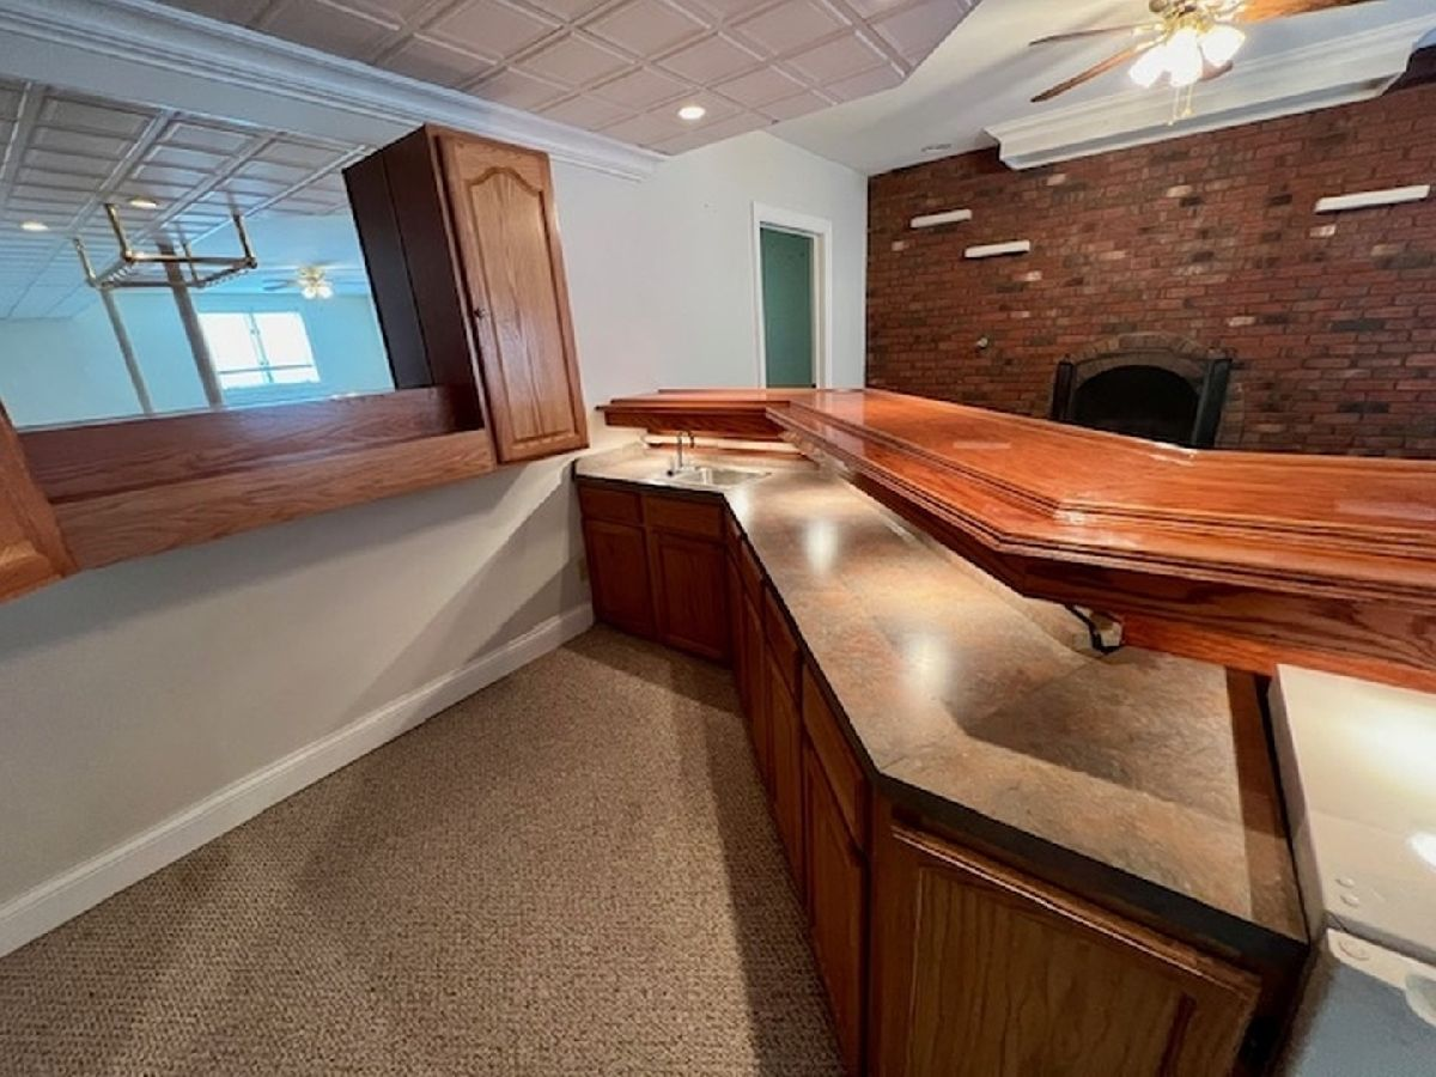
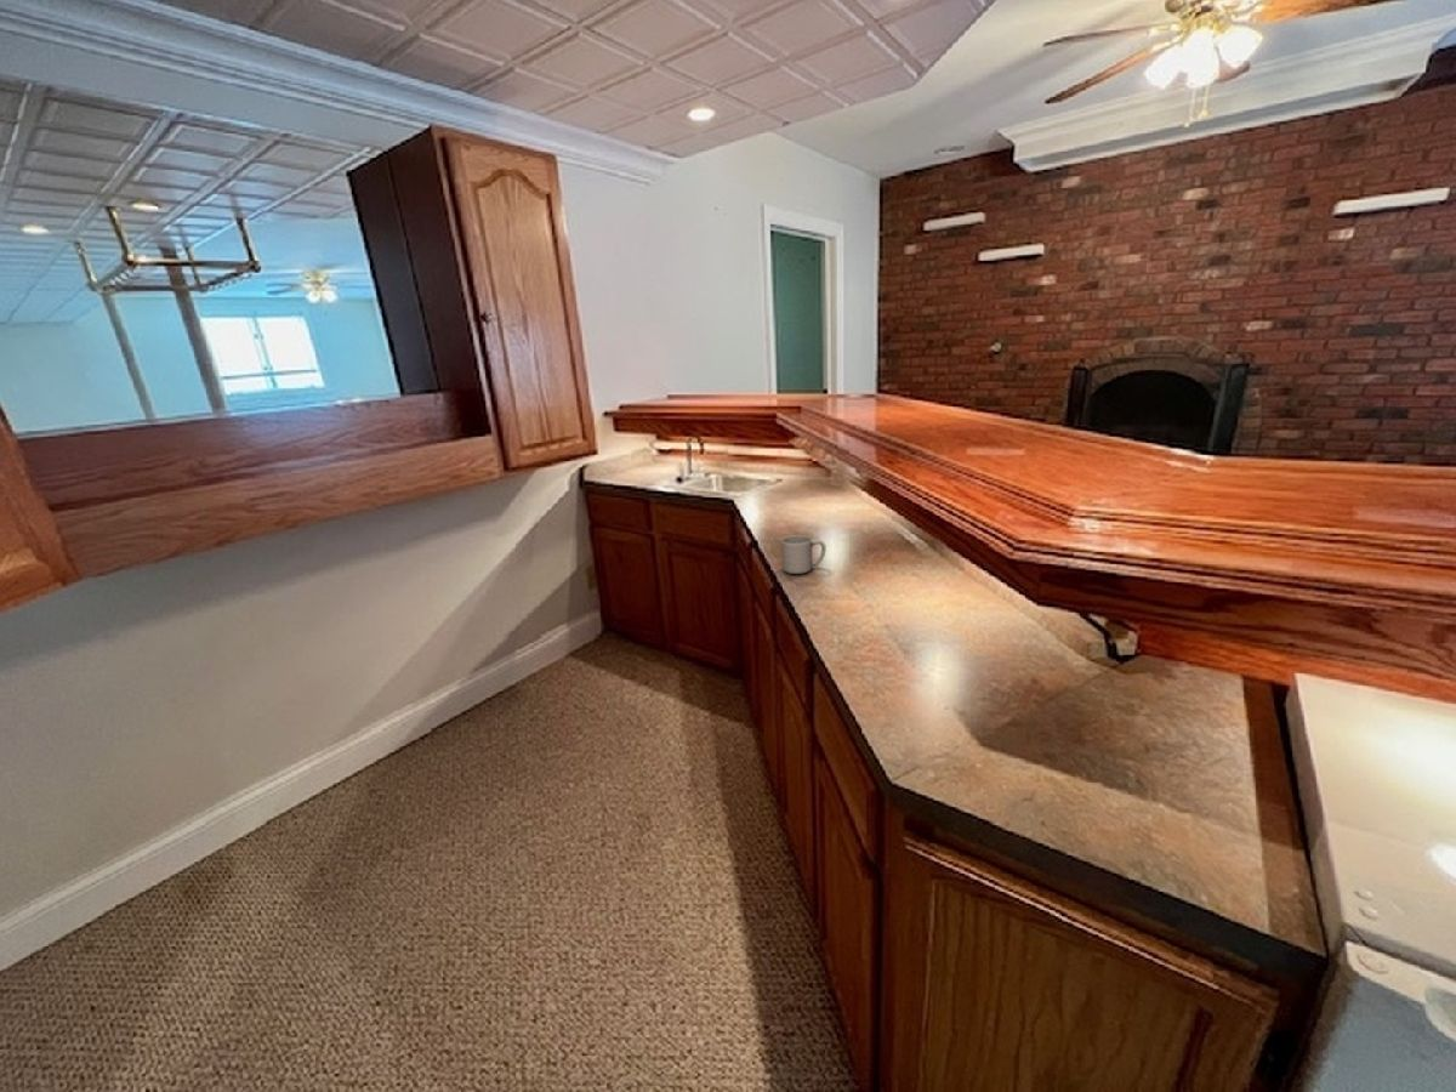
+ mug [780,534,827,575]
